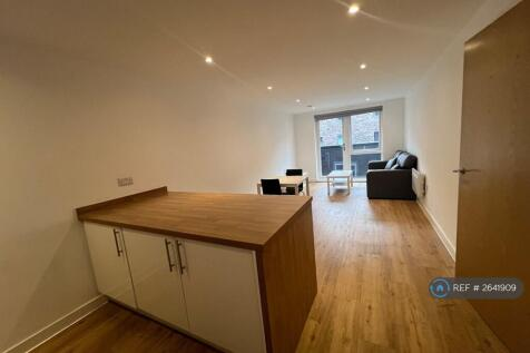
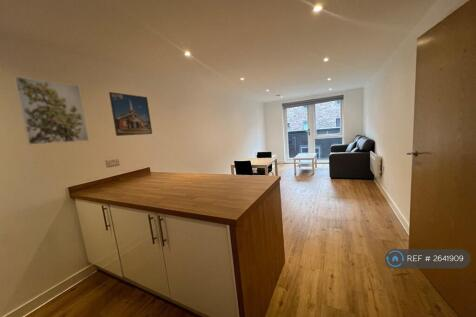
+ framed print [12,76,90,146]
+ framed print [108,91,153,137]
